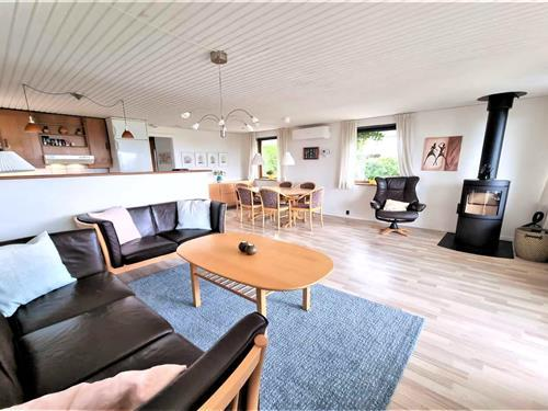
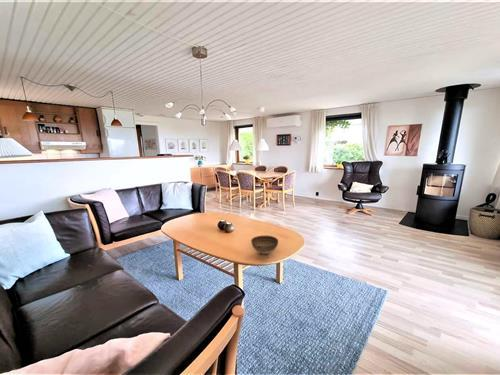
+ bowl [250,234,279,255]
